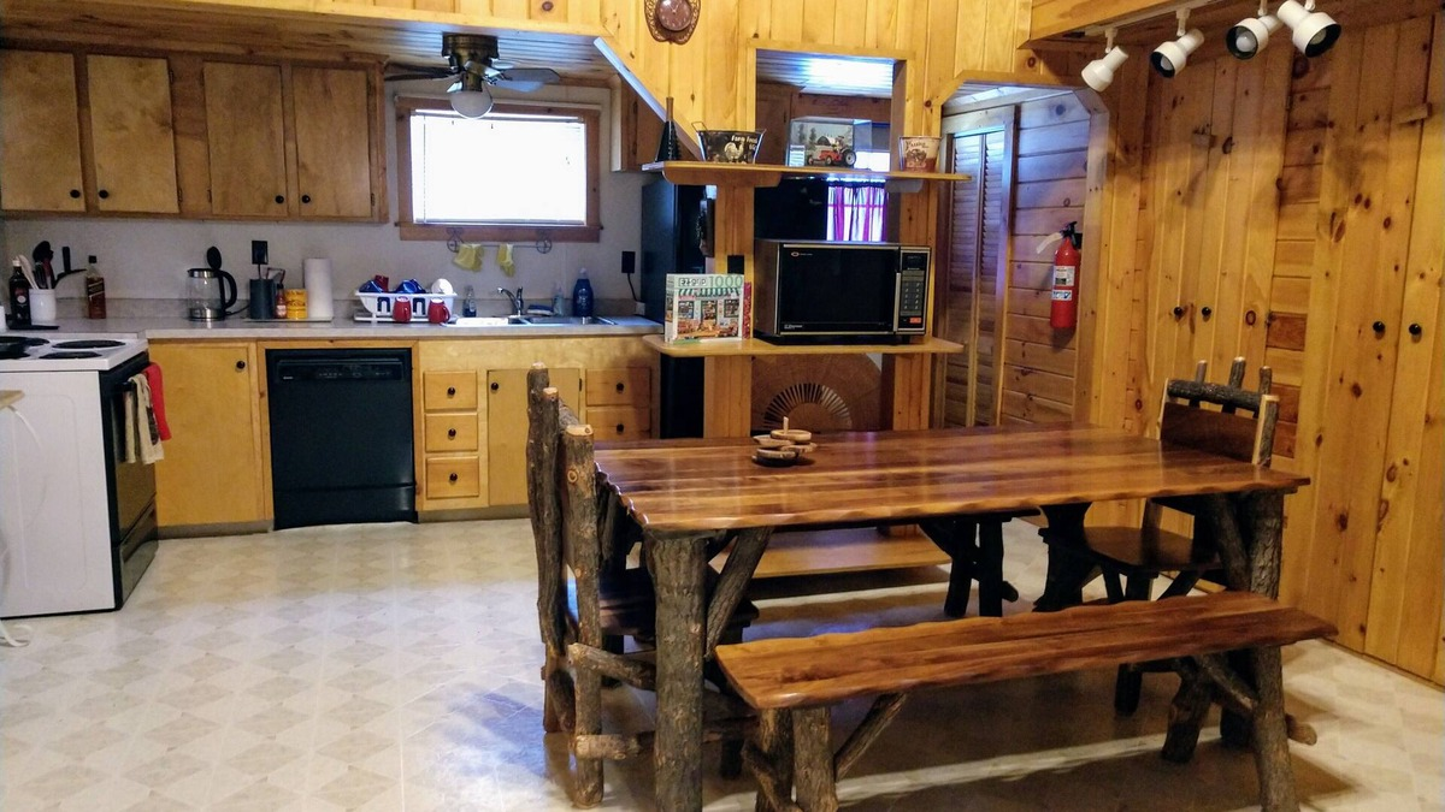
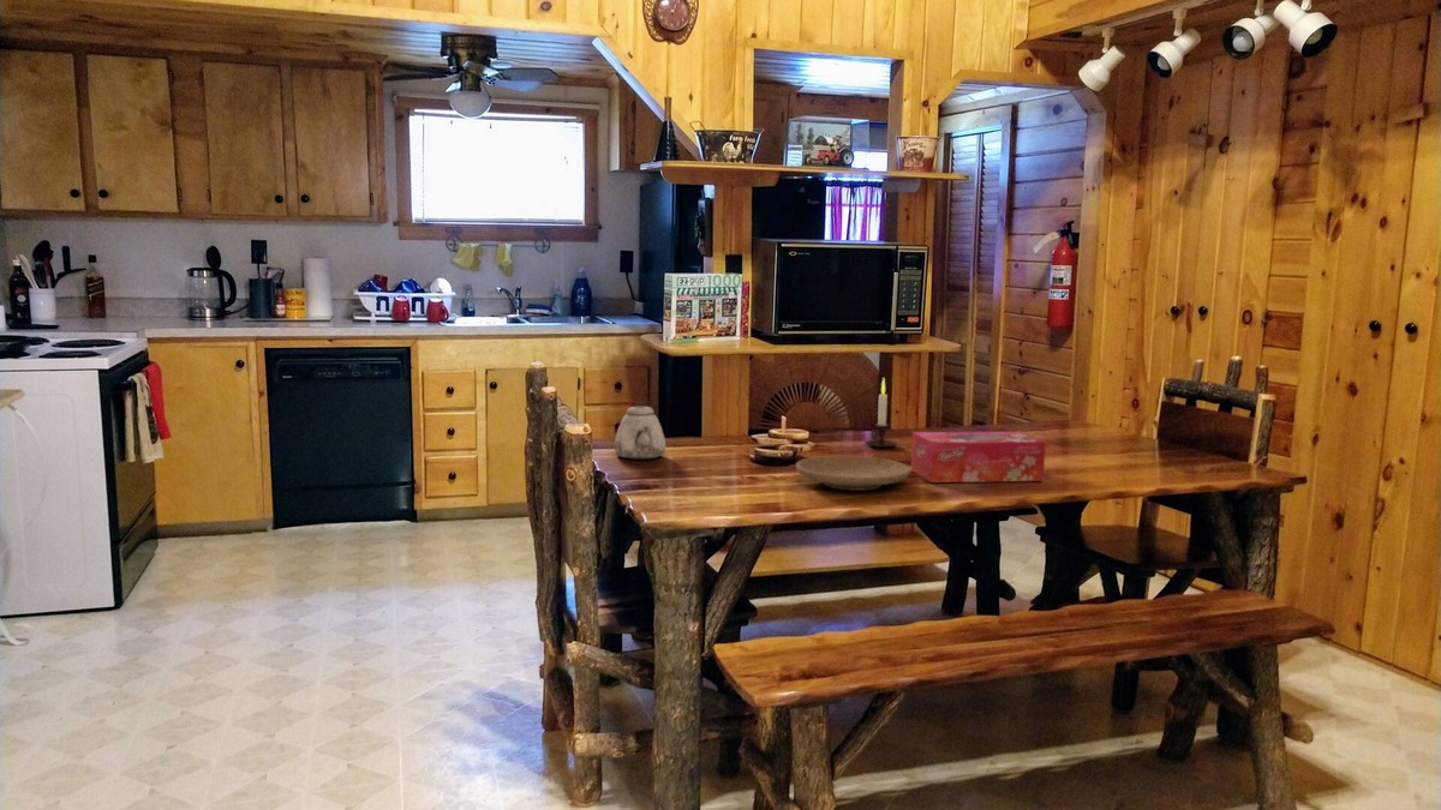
+ tissue box [910,431,1047,484]
+ teapot [614,401,666,461]
+ candle [863,377,898,449]
+ plate [795,455,911,492]
